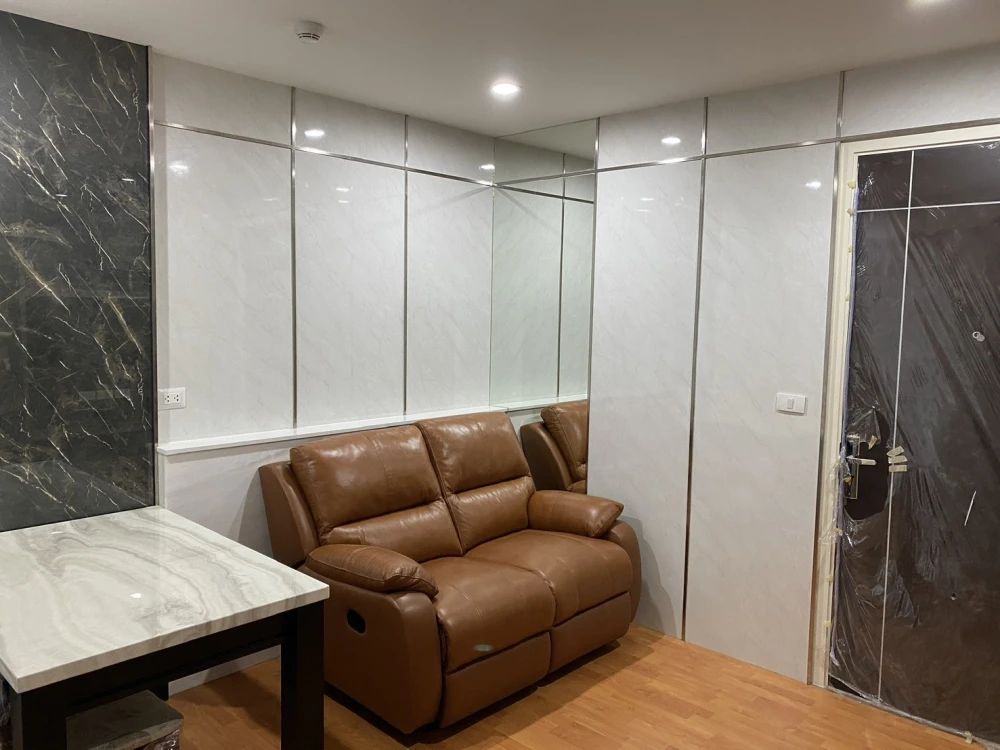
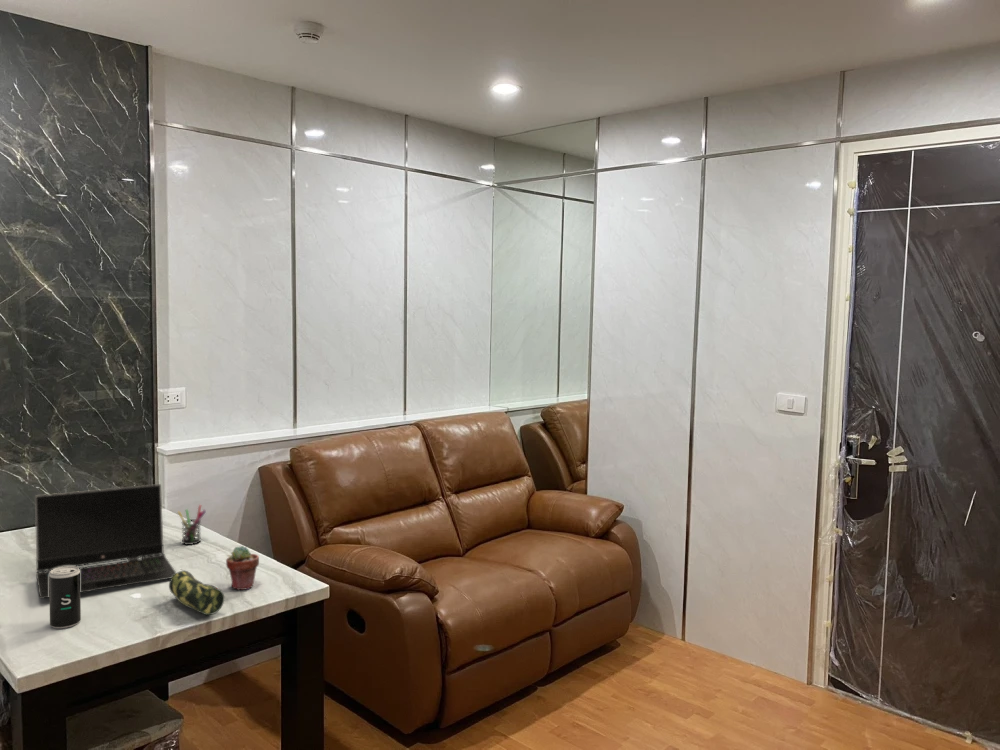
+ potted succulent [225,545,260,591]
+ pencil case [168,569,225,616]
+ beverage can [48,566,82,629]
+ laptop computer [34,483,177,600]
+ pen holder [177,504,207,546]
